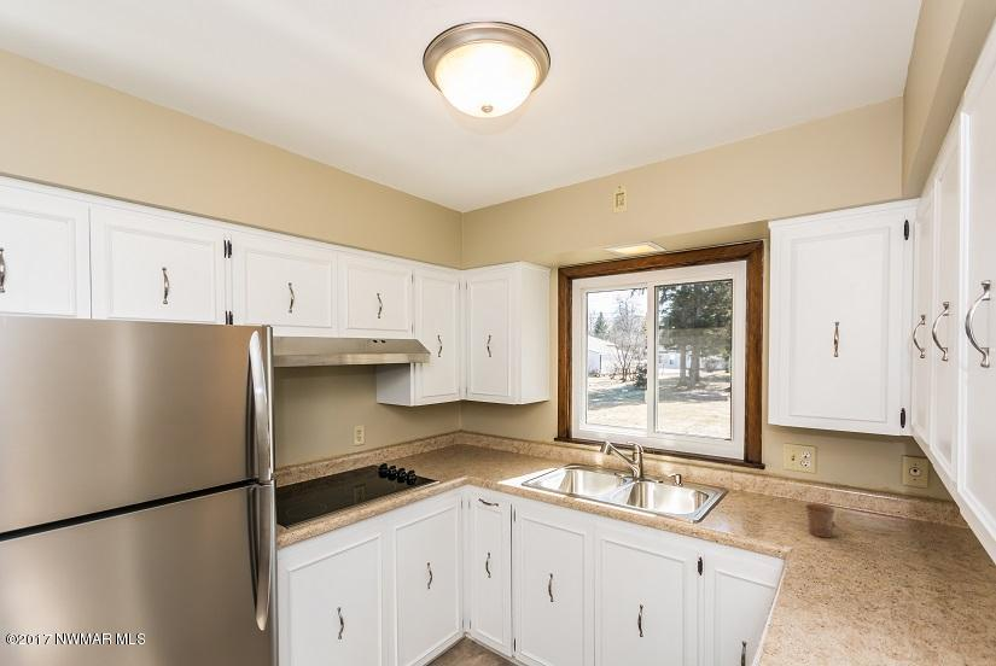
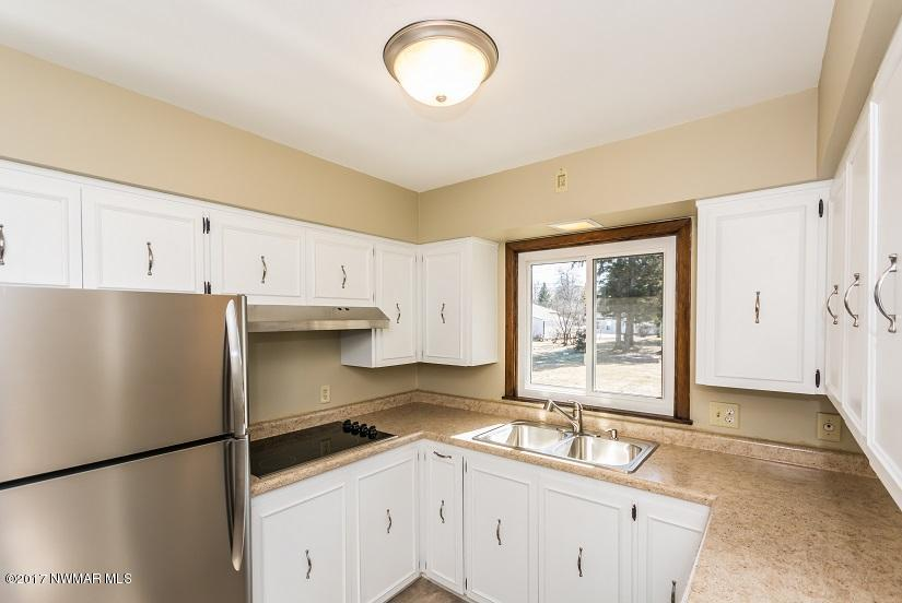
- mug [804,503,837,539]
